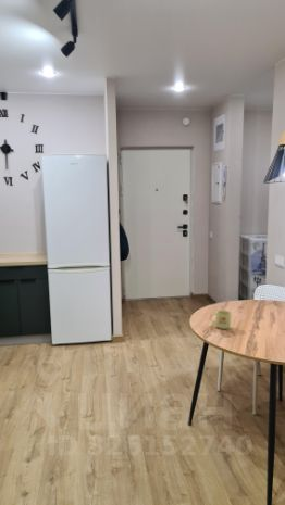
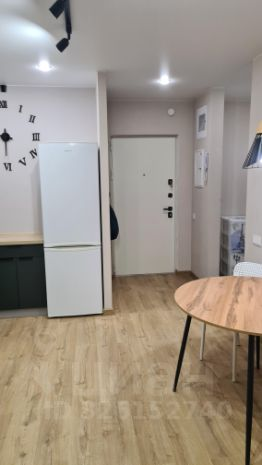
- mug [209,310,233,330]
